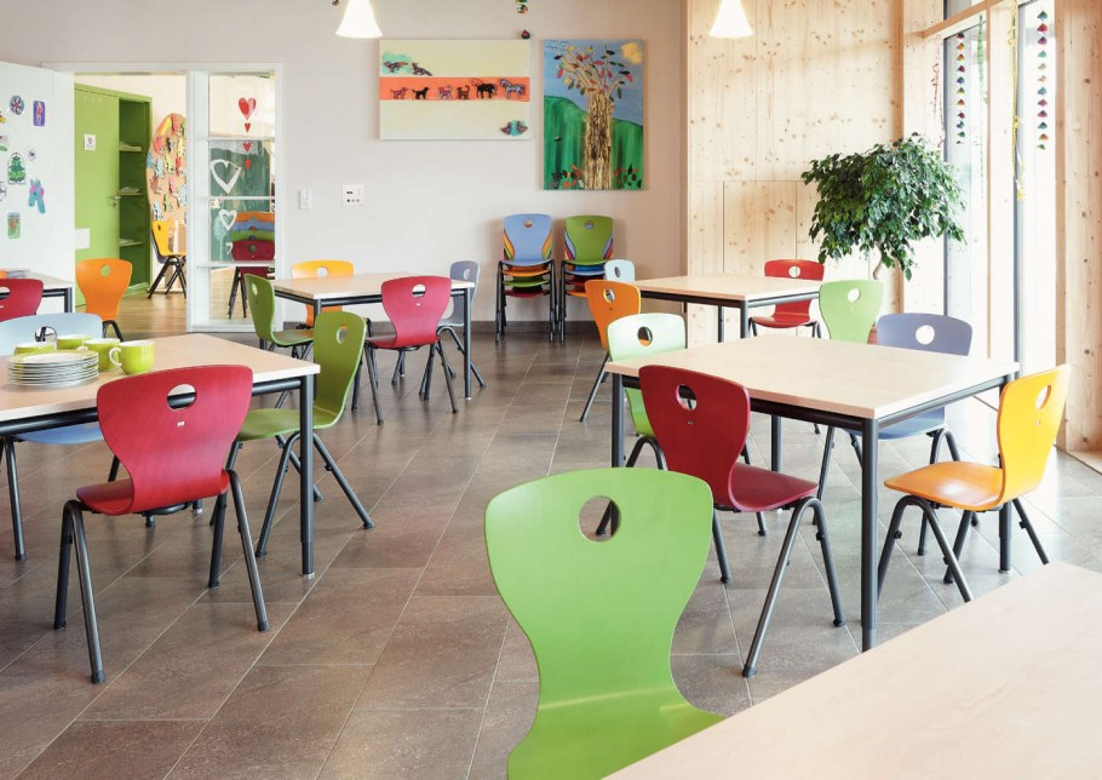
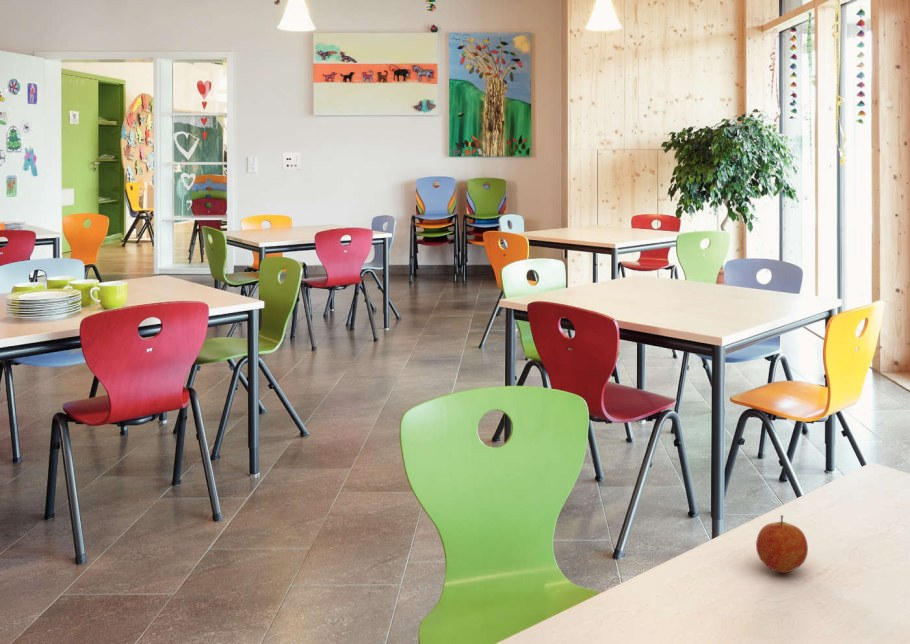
+ fruit [755,514,809,574]
